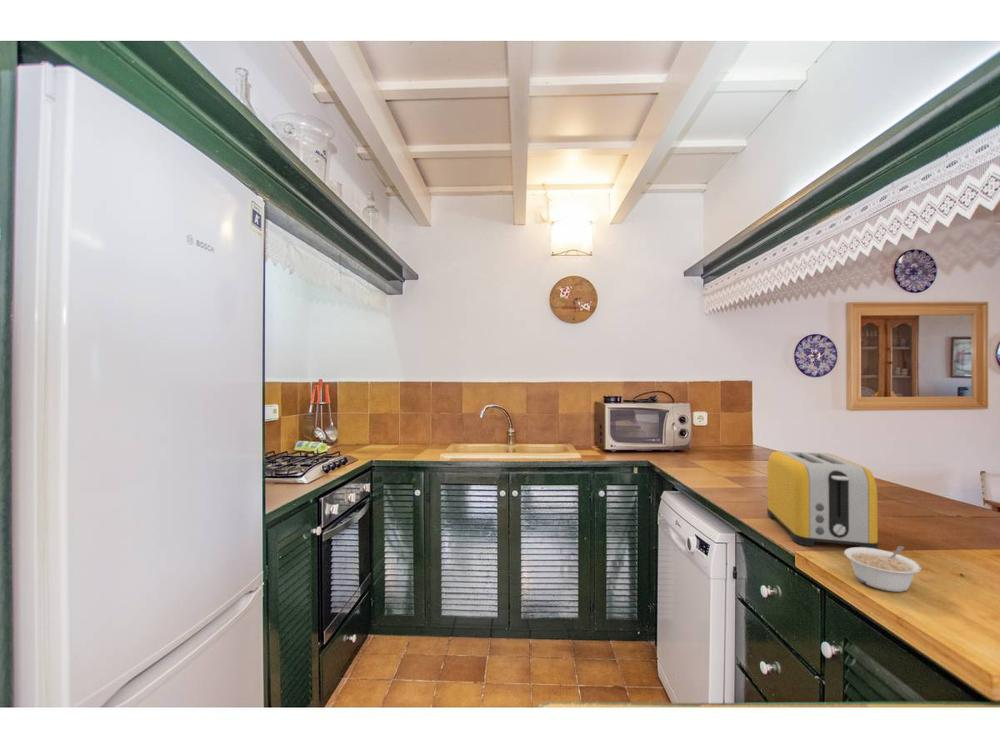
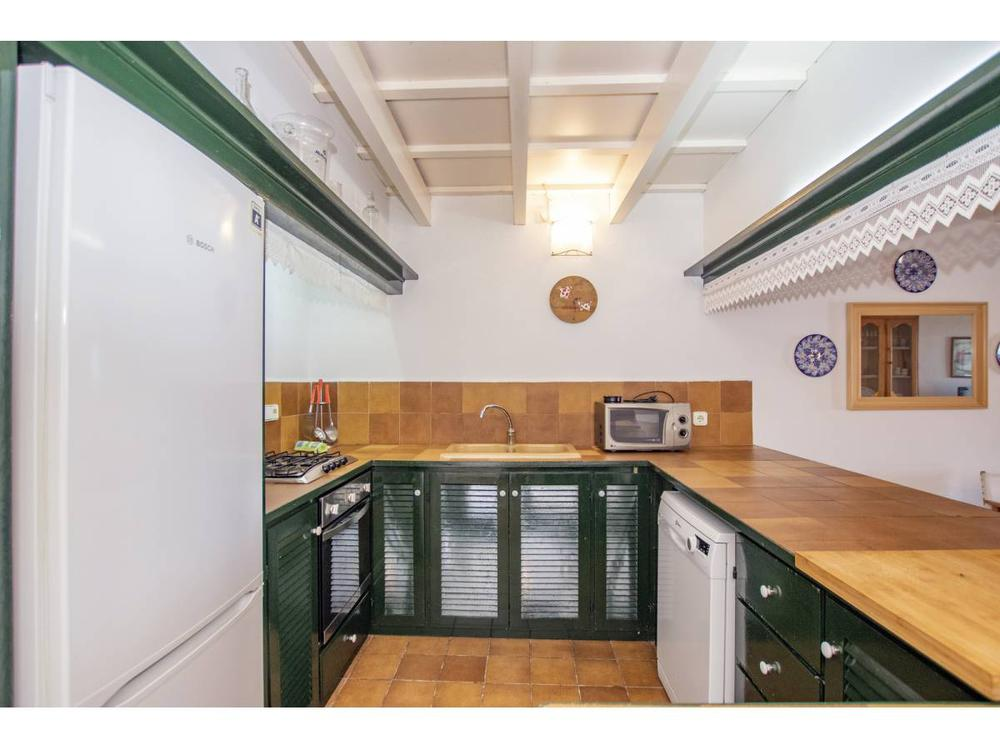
- legume [843,545,922,593]
- toaster [766,450,879,549]
